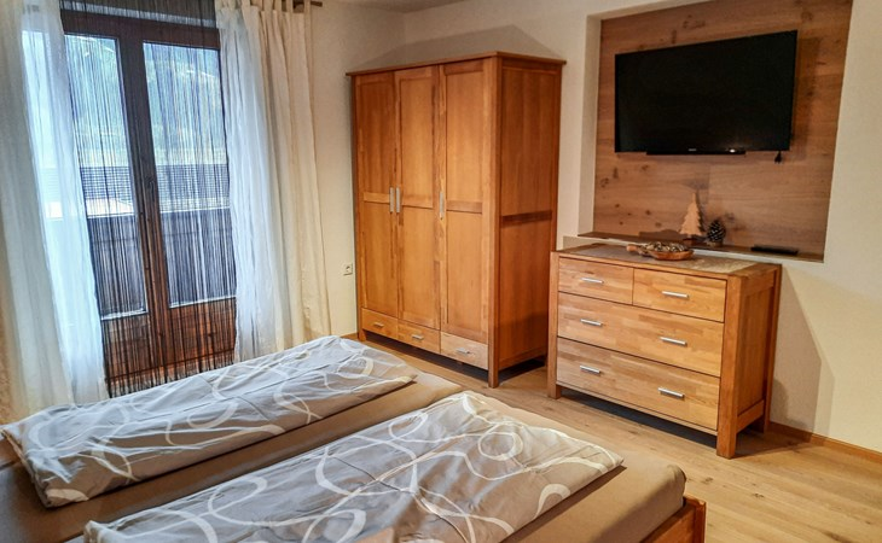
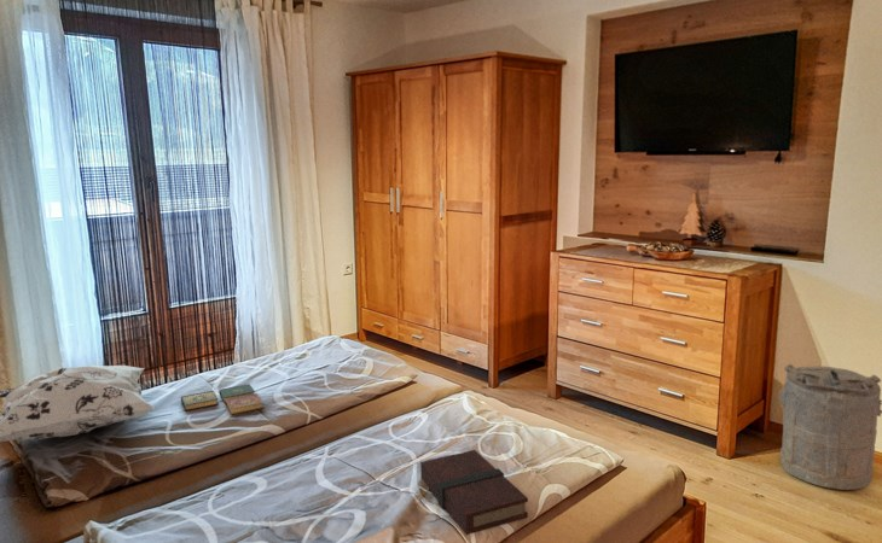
+ laundry hamper [778,363,882,491]
+ book [419,449,529,536]
+ decorative pillow [0,364,156,443]
+ book [180,383,265,415]
